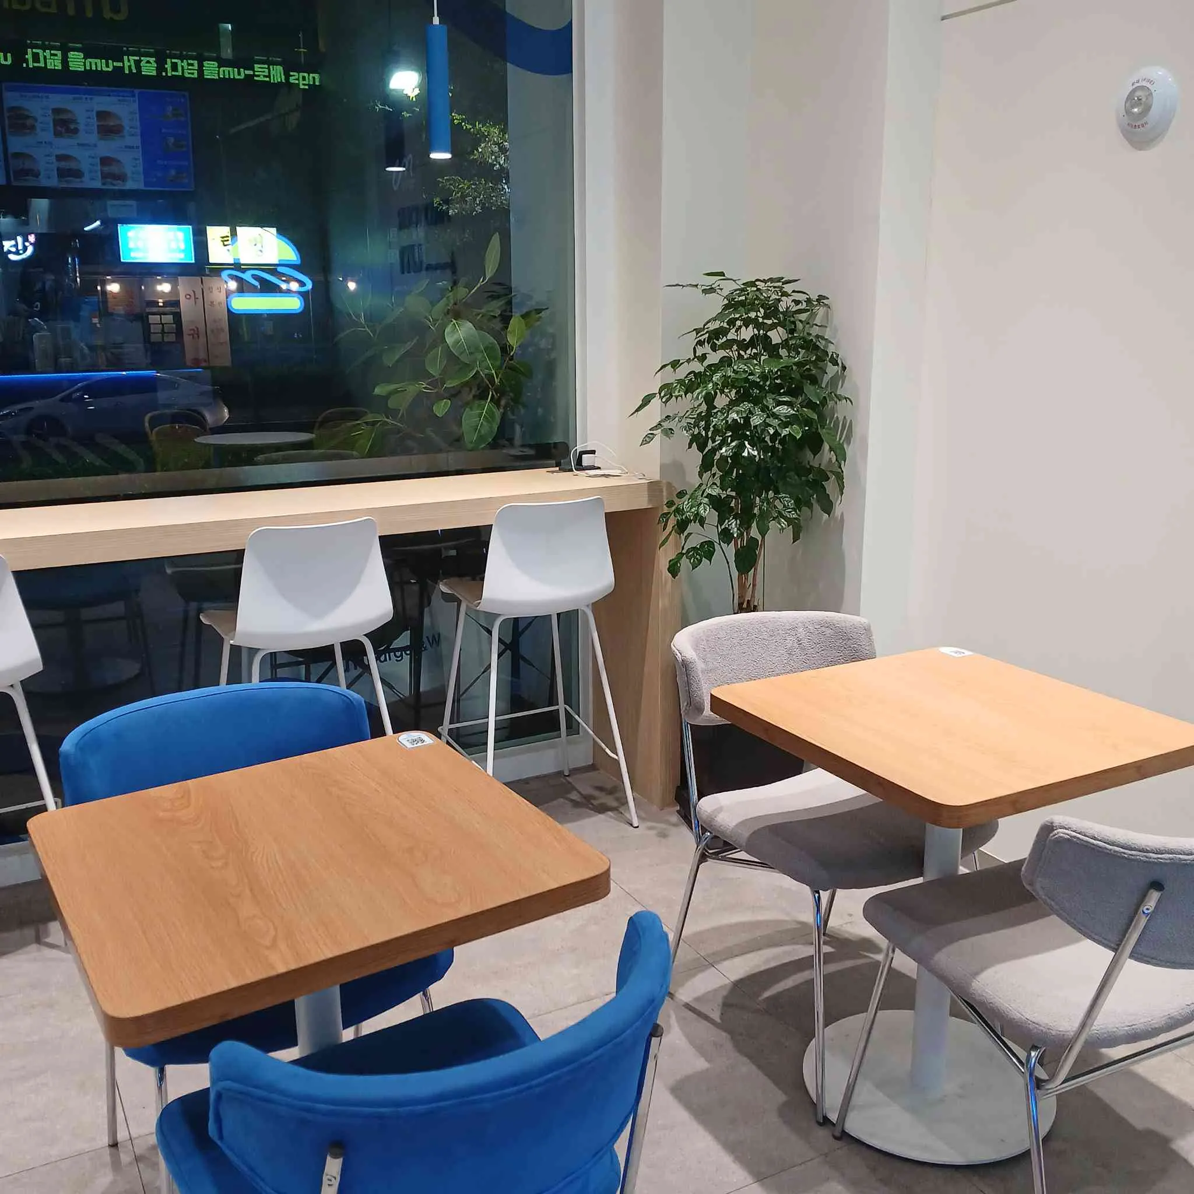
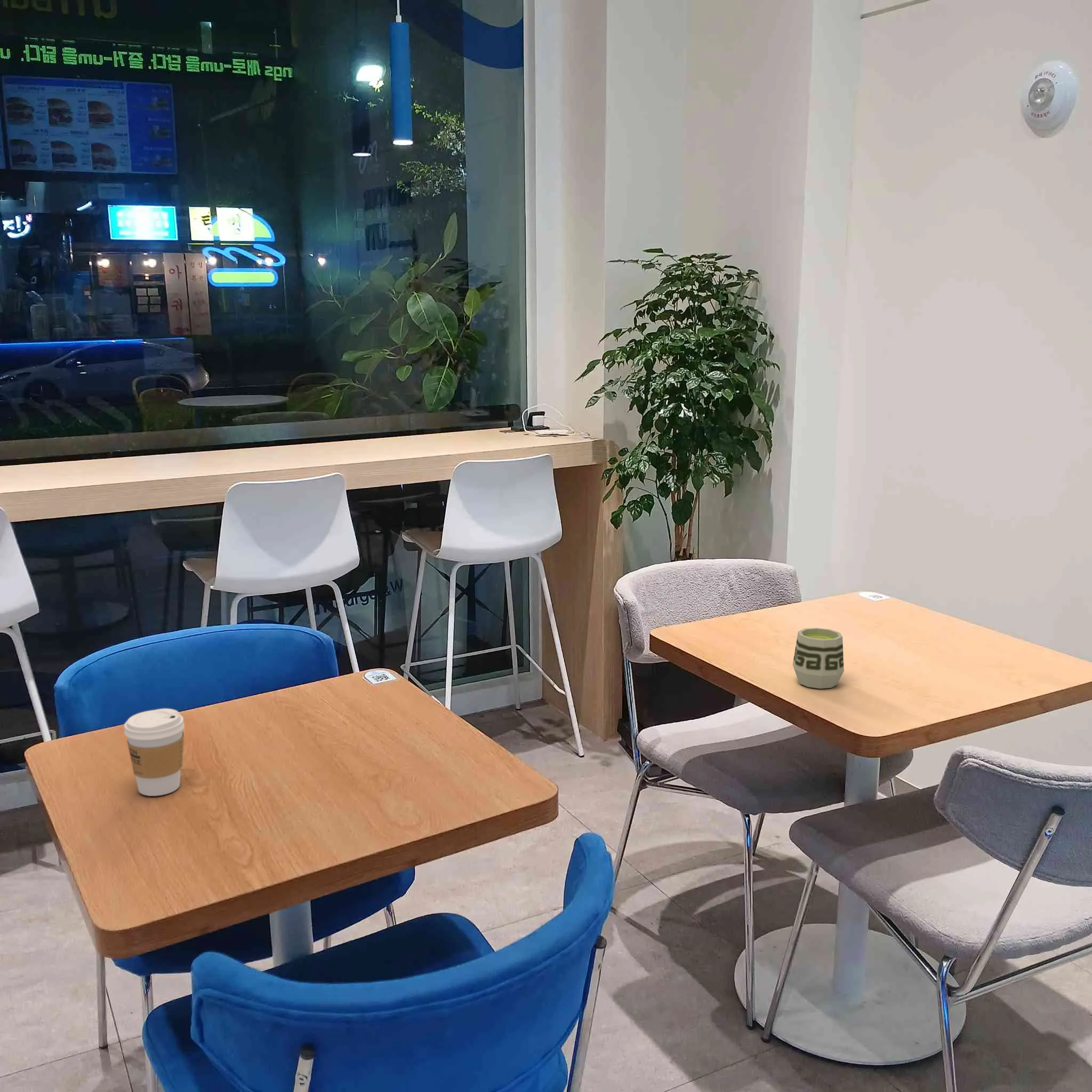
+ coffee cup [124,708,185,797]
+ cup [792,627,845,689]
